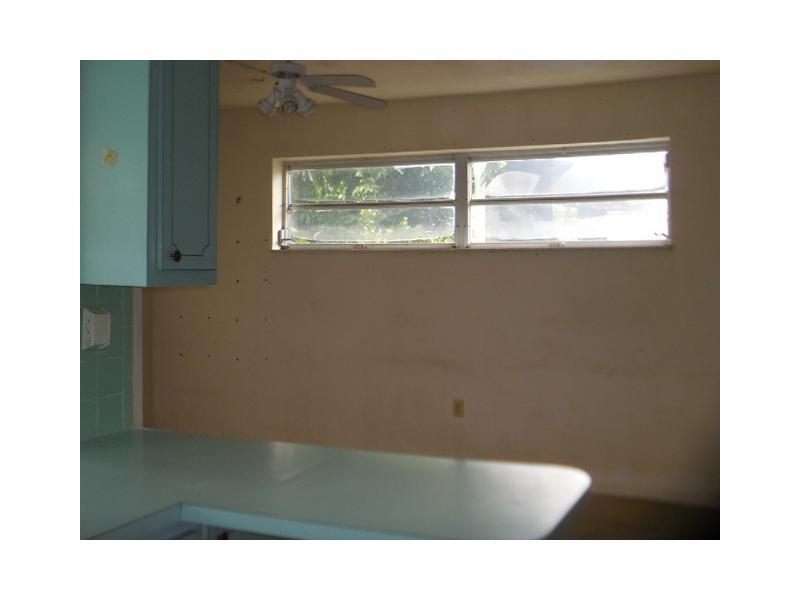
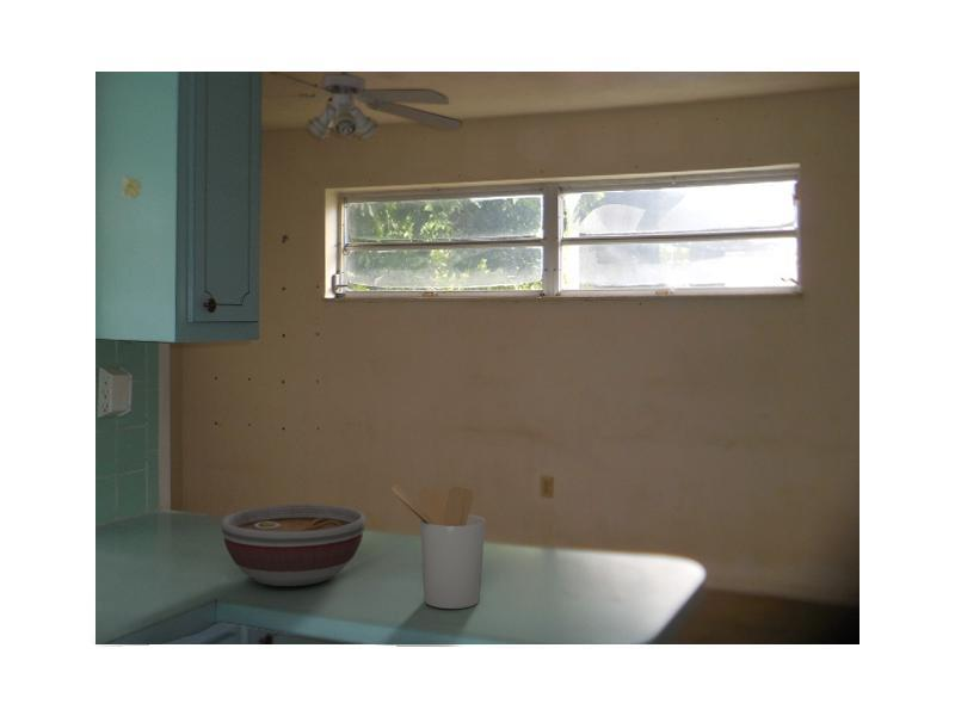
+ bowl [221,504,366,587]
+ utensil holder [389,483,487,610]
